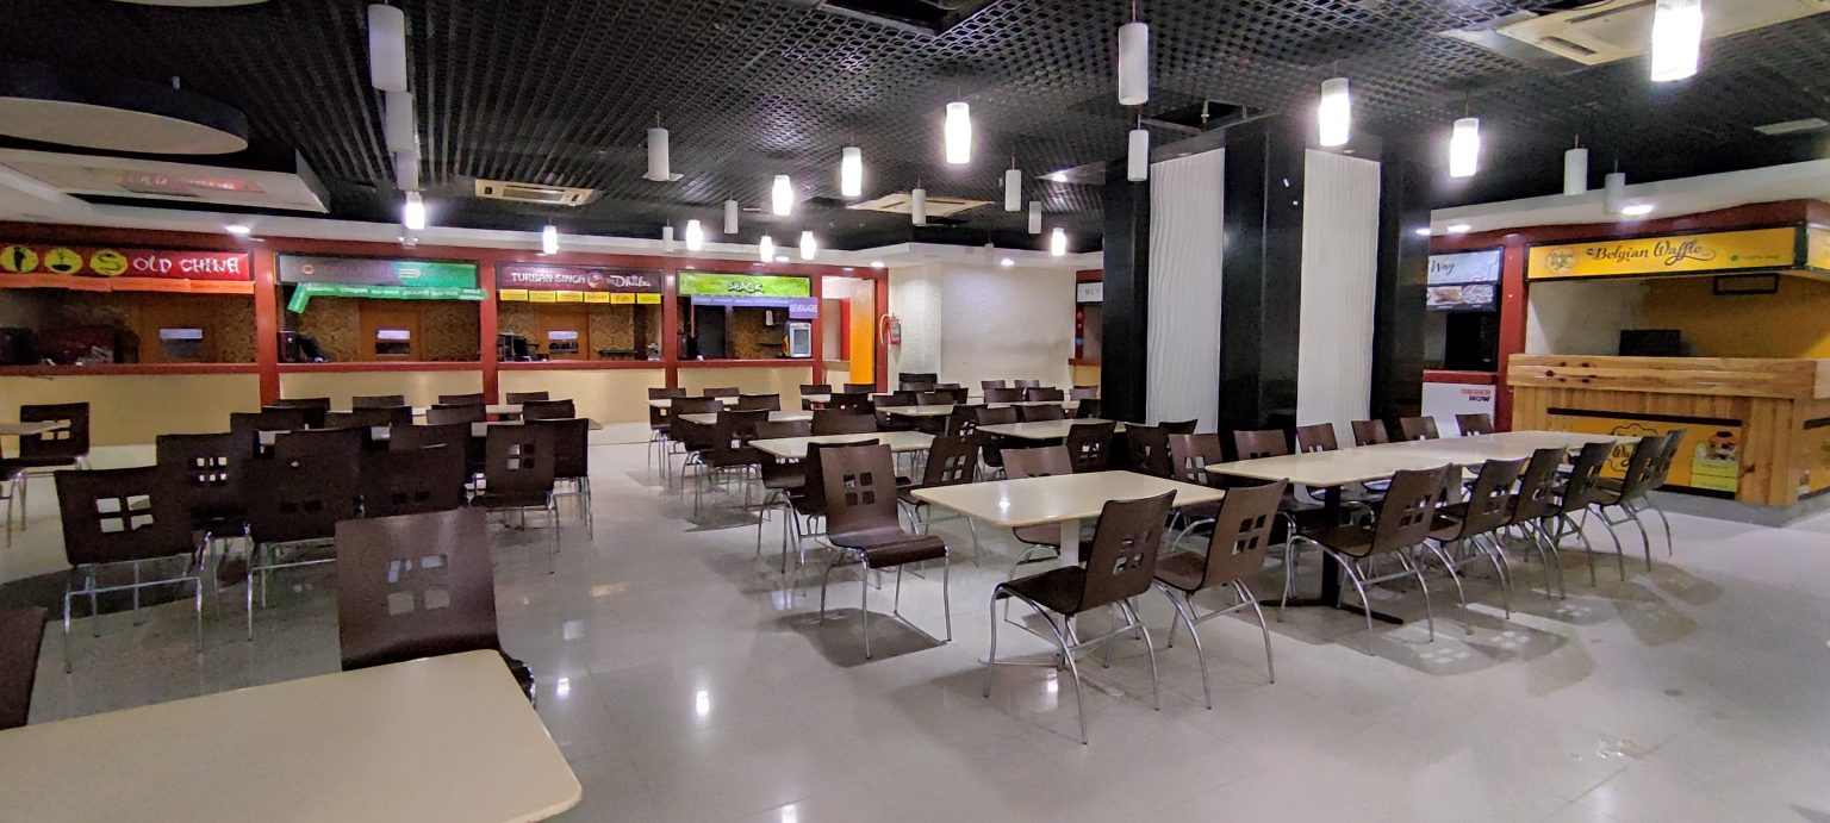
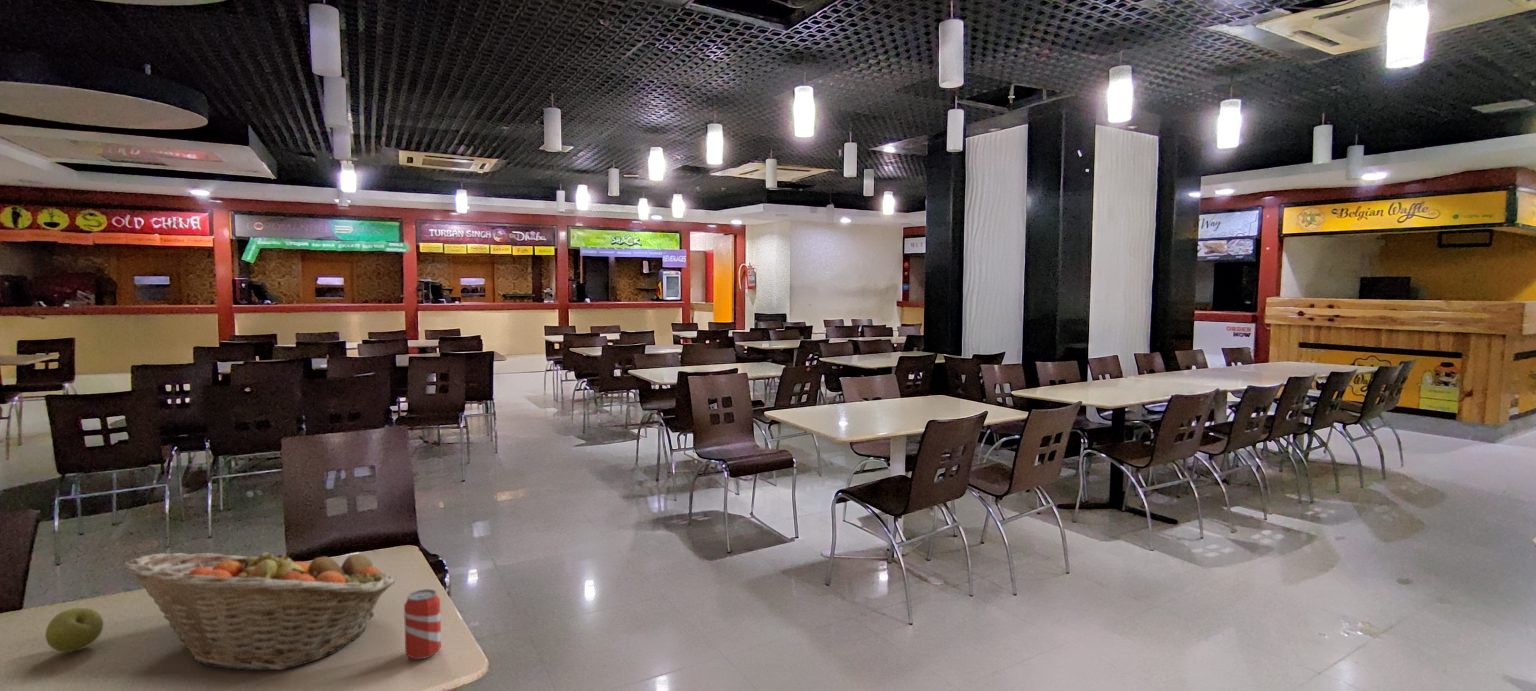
+ beverage can [403,588,442,660]
+ apple [45,607,104,653]
+ fruit basket [124,542,396,671]
